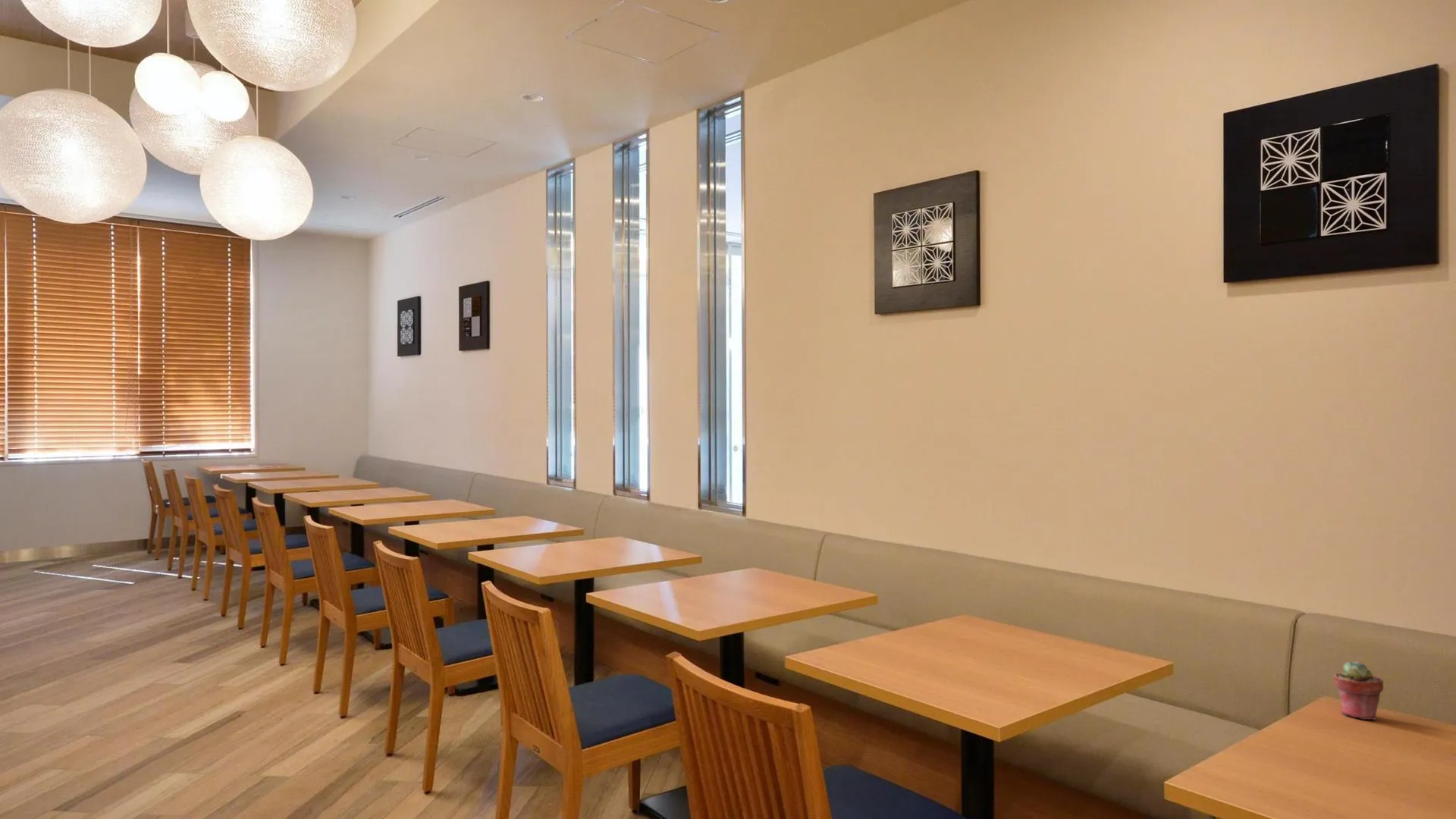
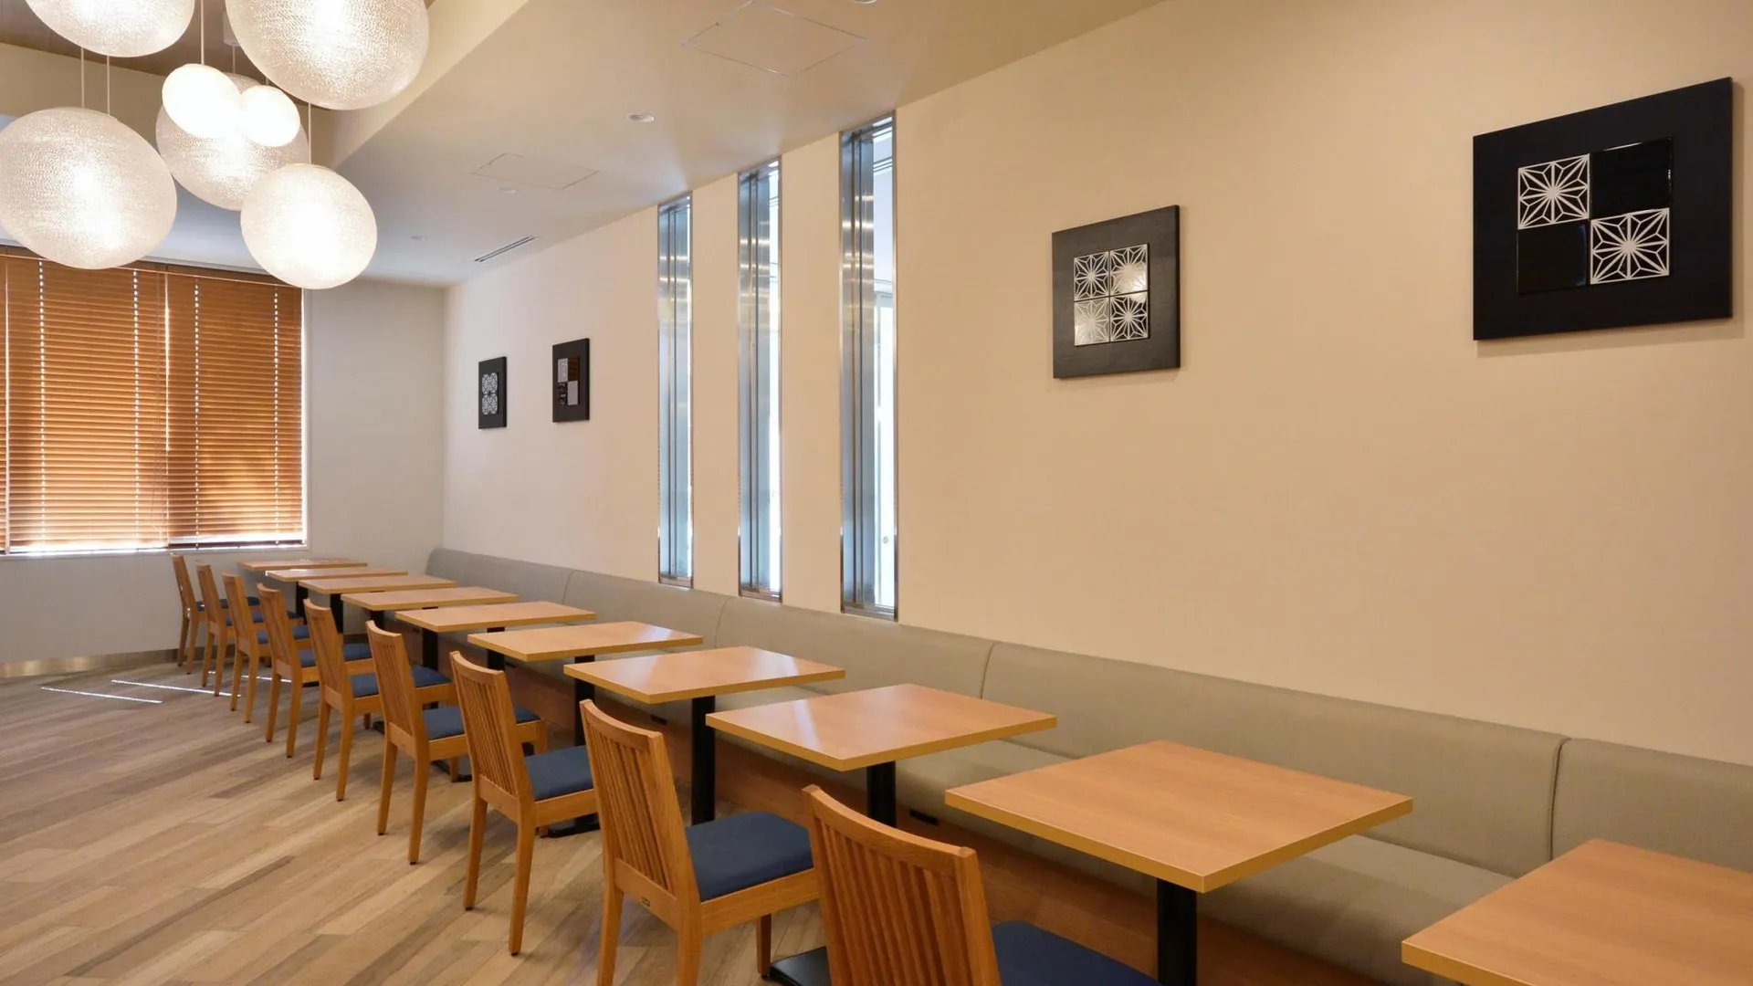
- potted succulent [1333,661,1384,720]
